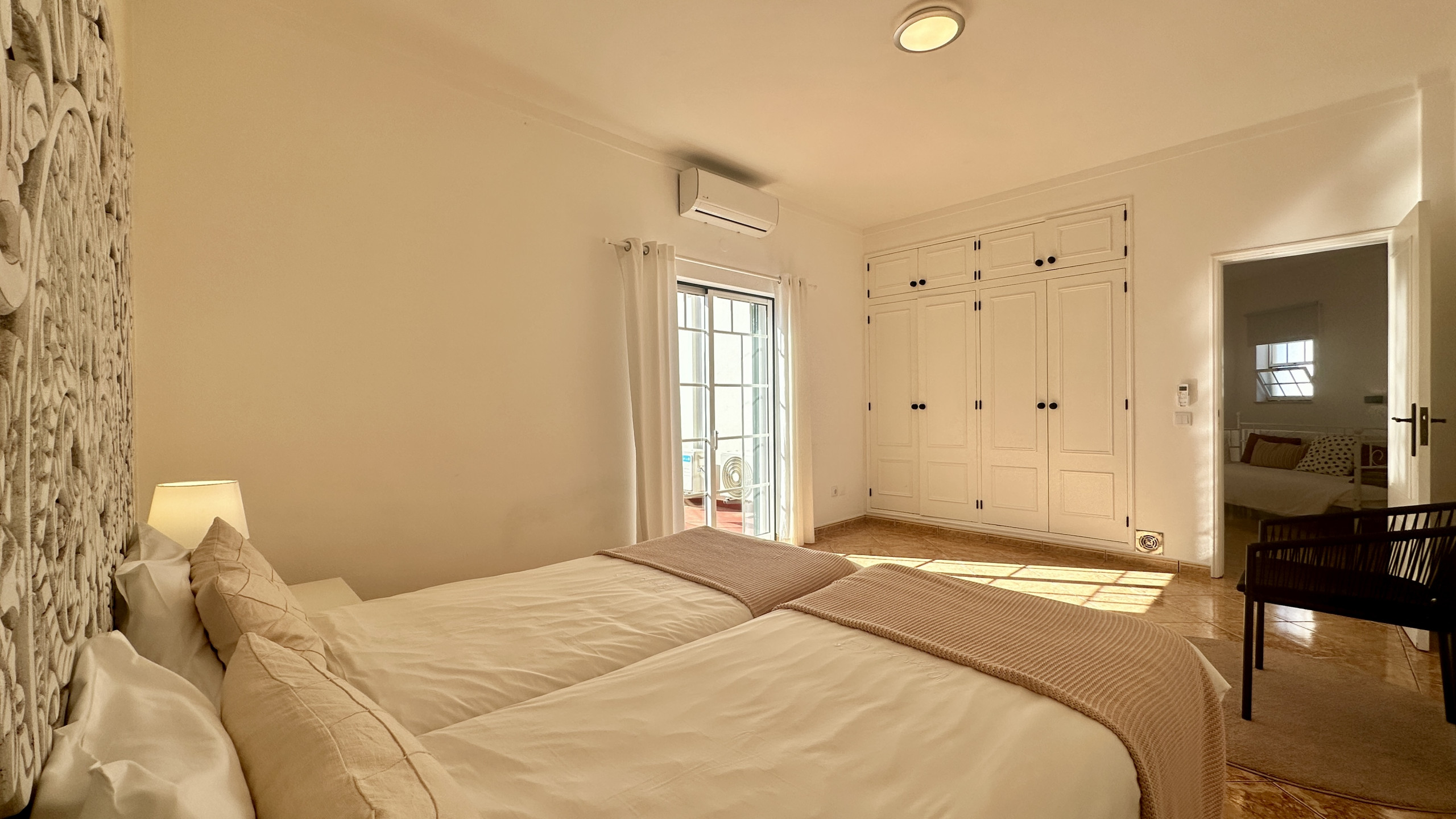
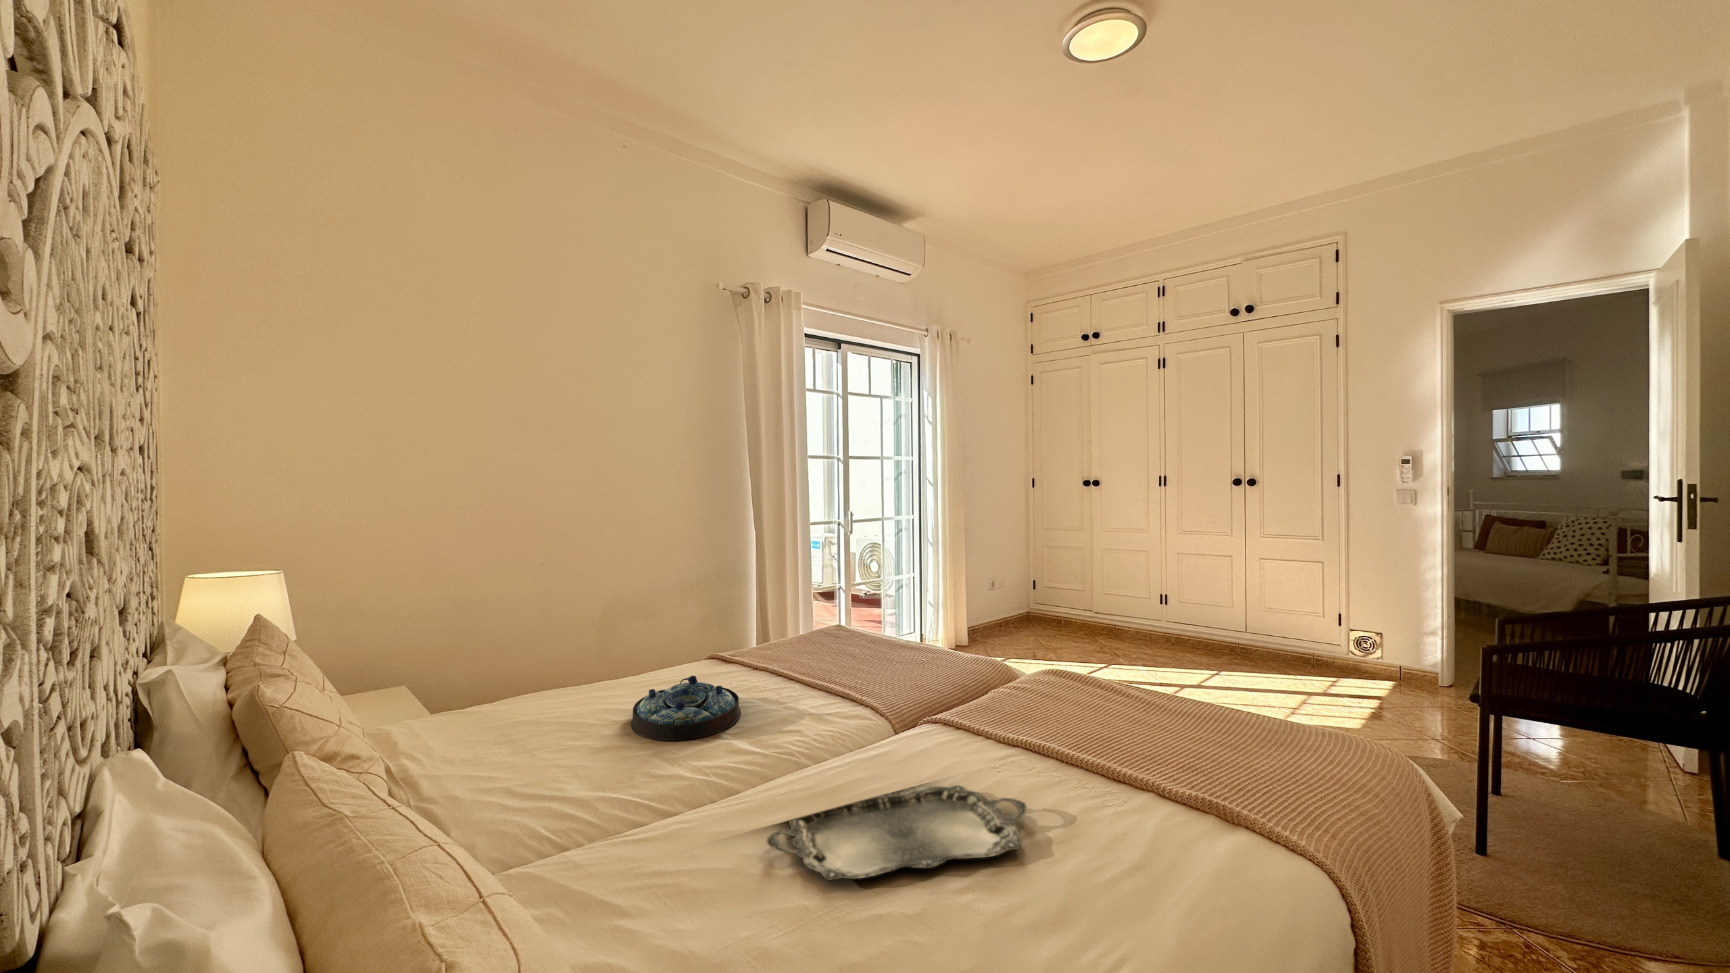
+ serving tray [765,784,1028,882]
+ serving tray [631,675,741,741]
